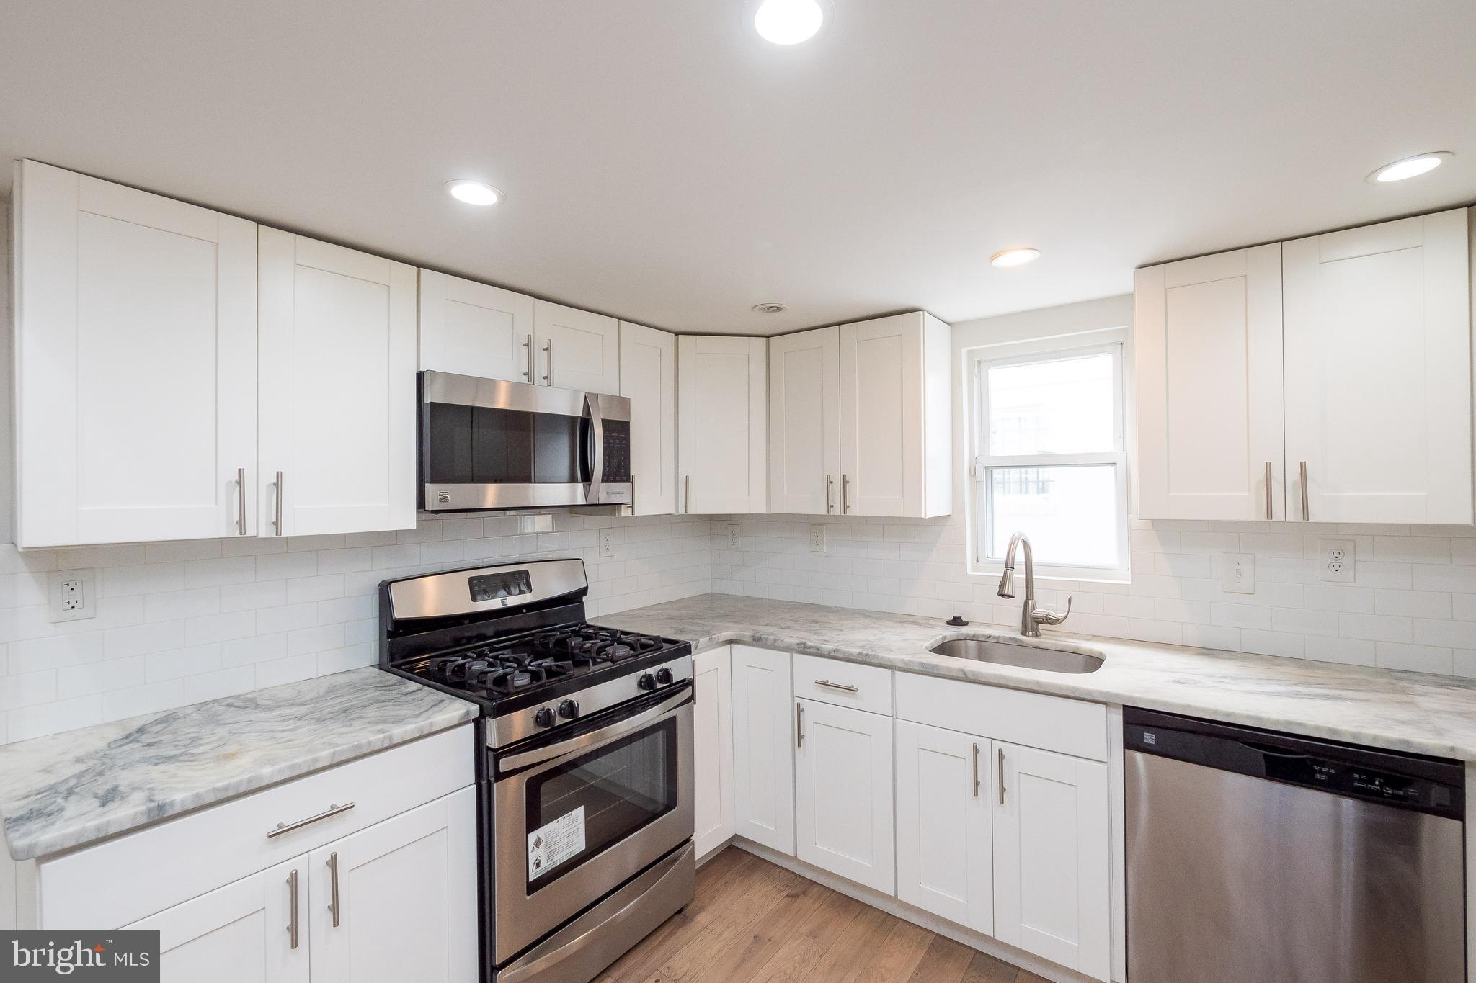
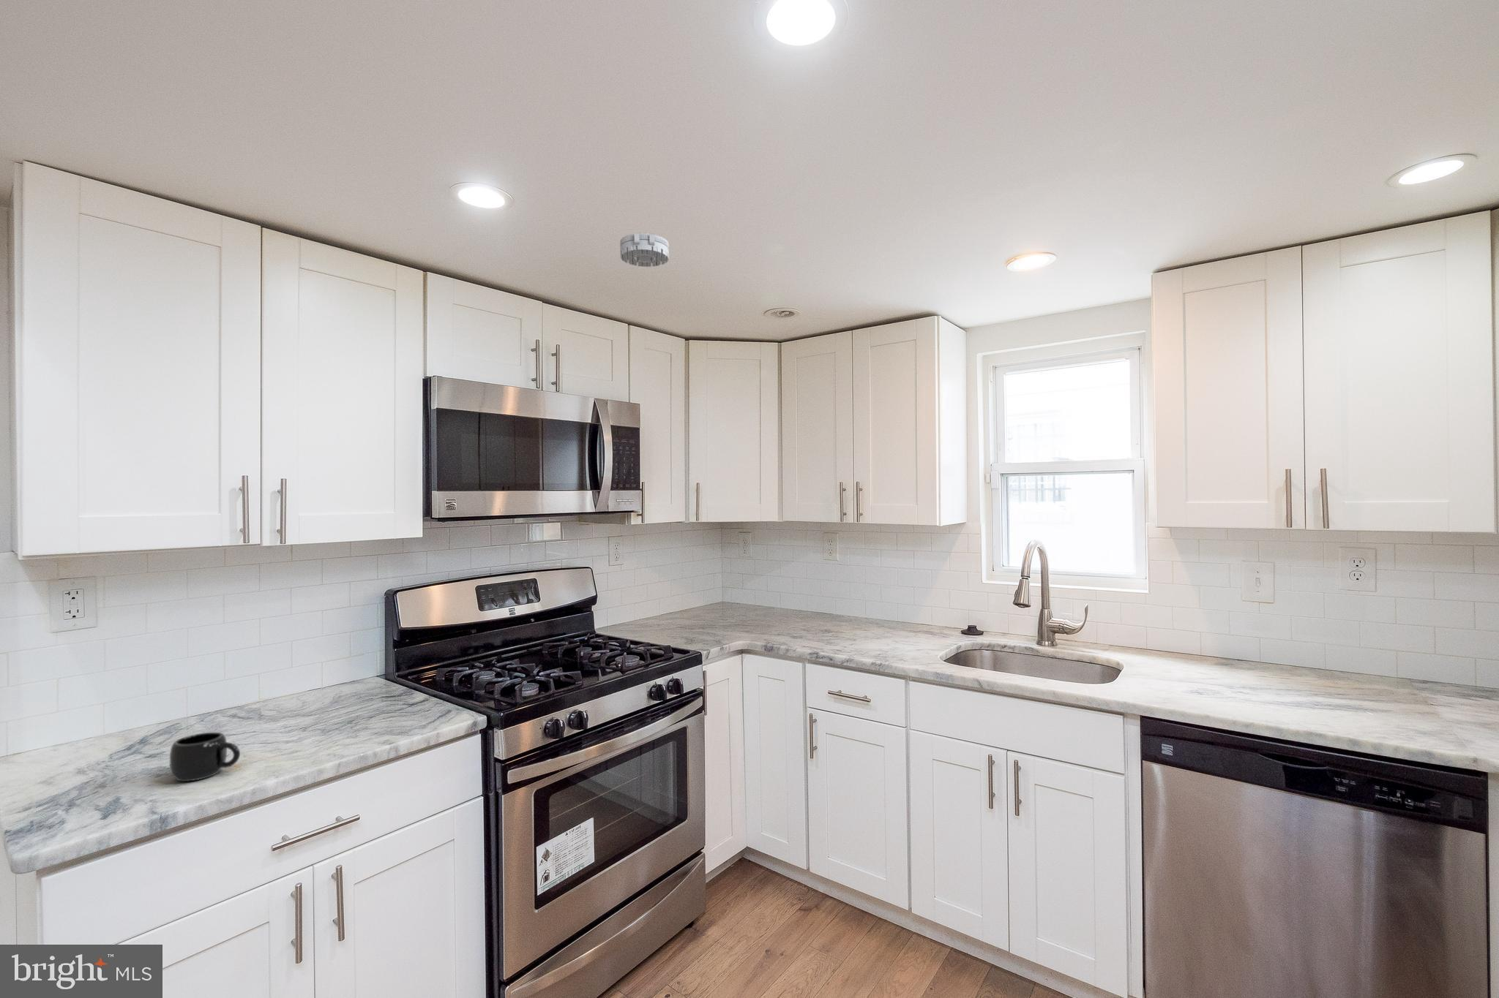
+ smoke detector [620,232,670,267]
+ mug [169,732,241,782]
